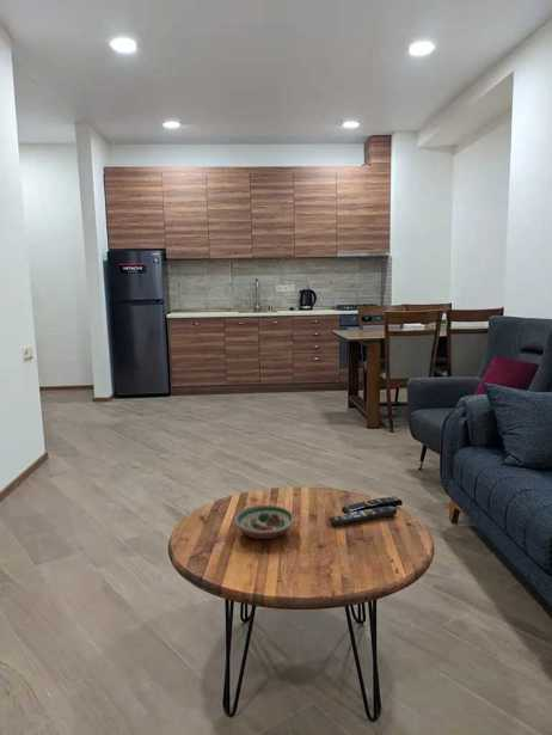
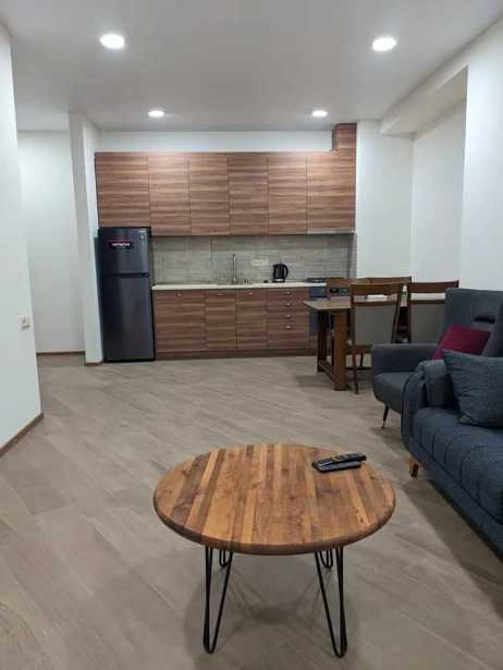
- decorative bowl [233,504,295,540]
- remote control [327,506,397,527]
